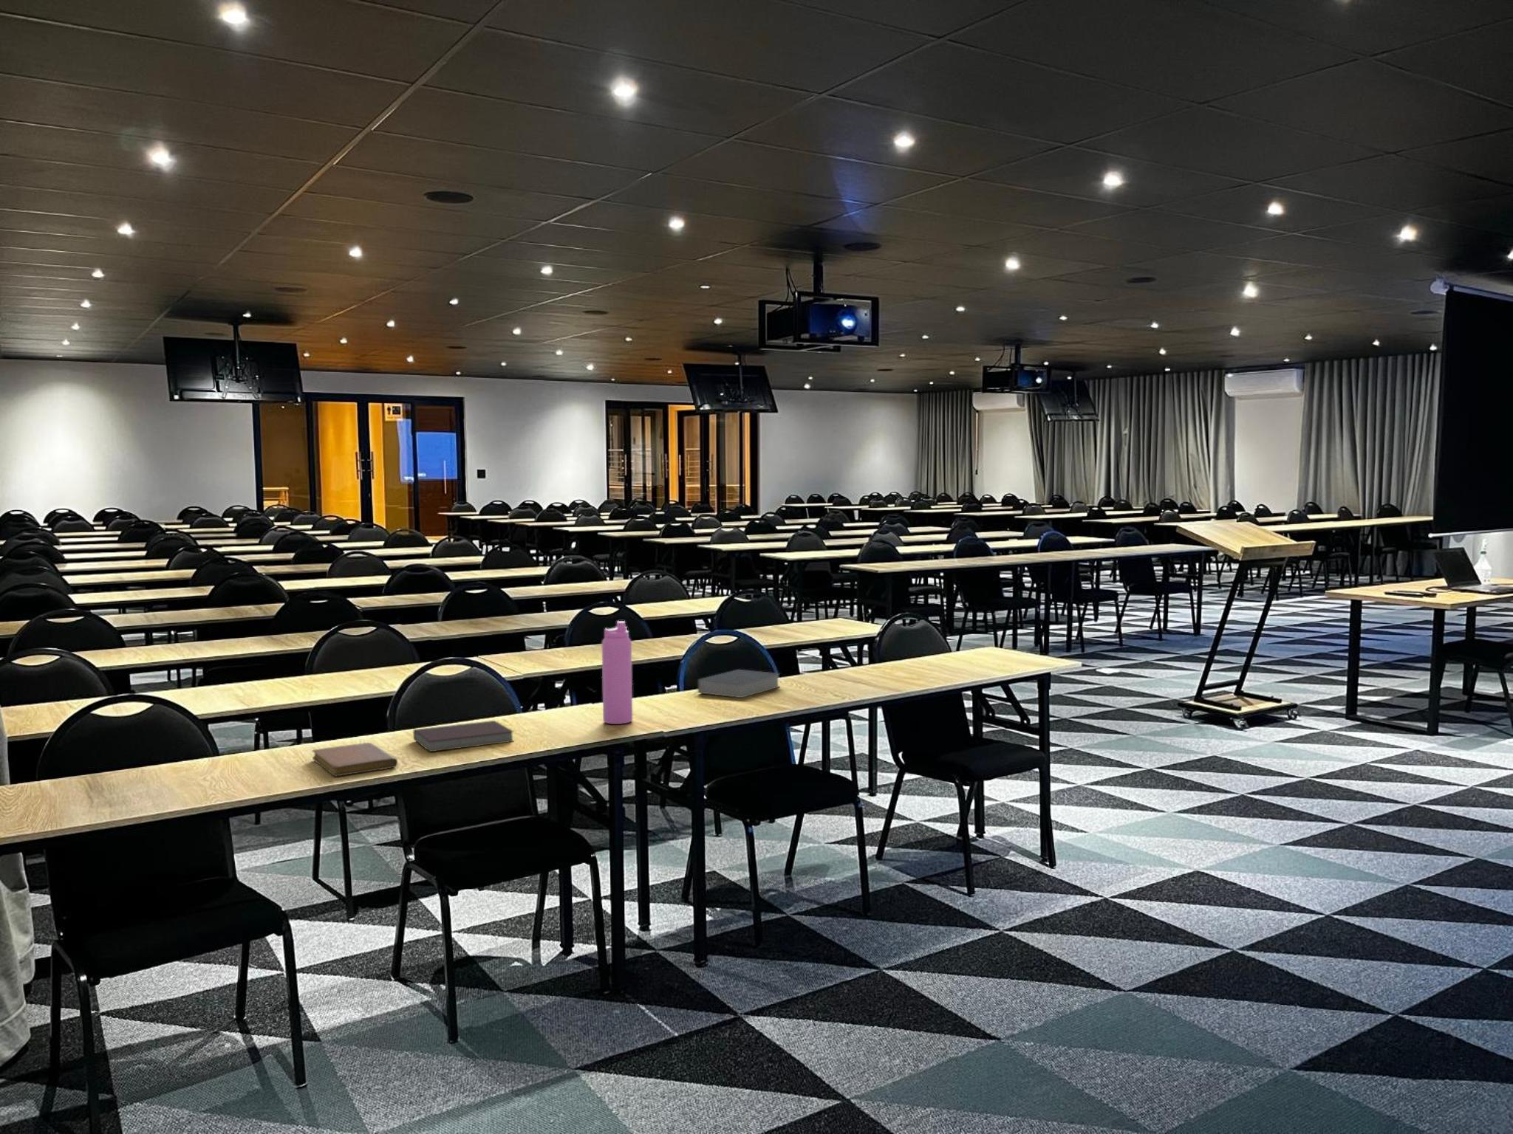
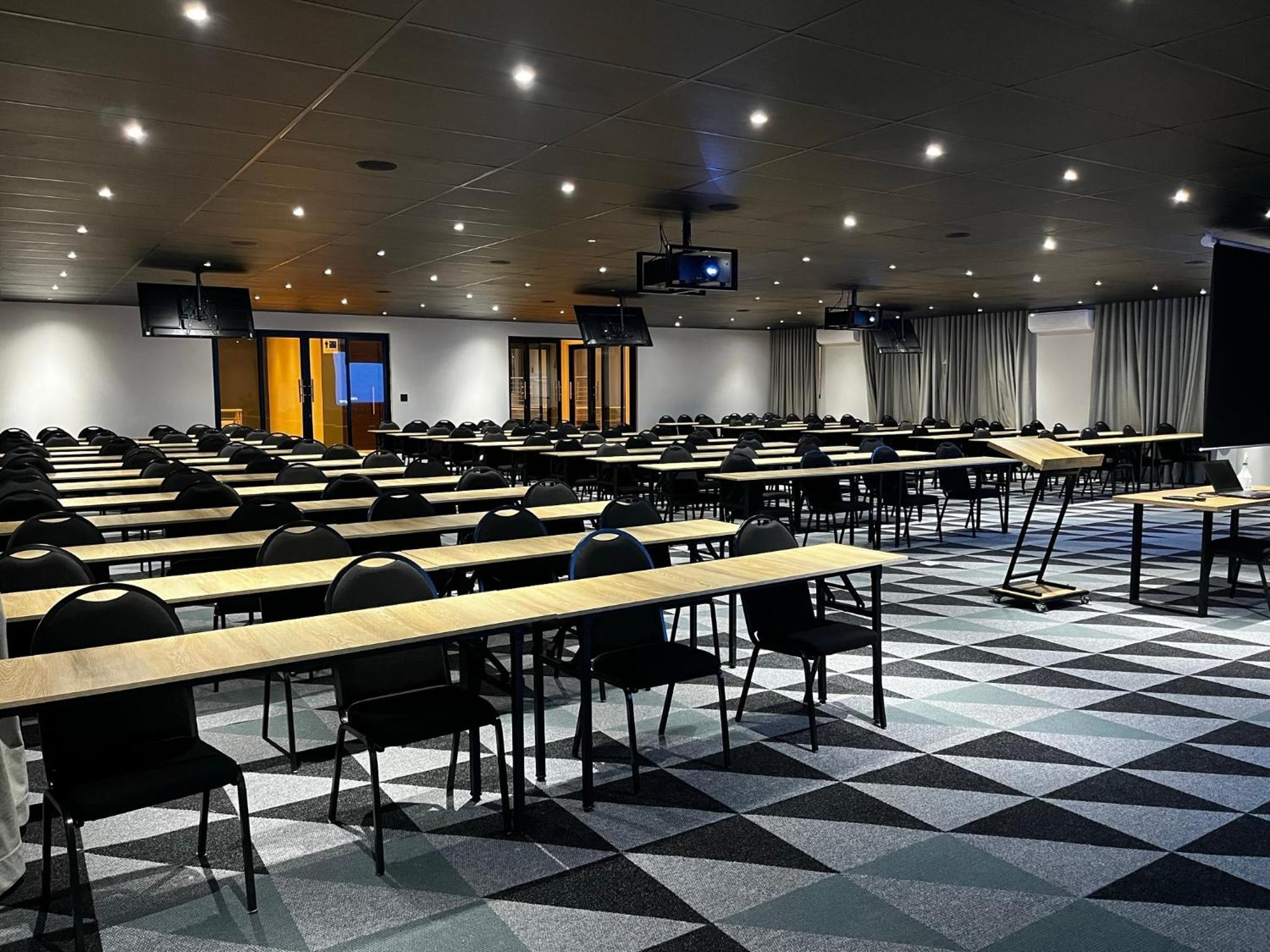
- notebook [311,742,398,778]
- notebook [413,719,515,753]
- water bottle [602,621,633,725]
- book [691,669,780,698]
